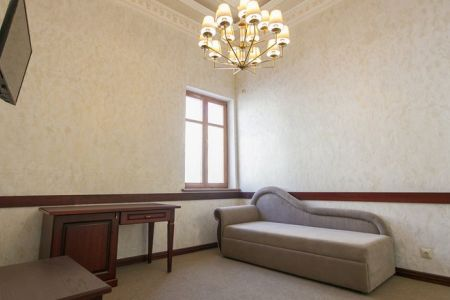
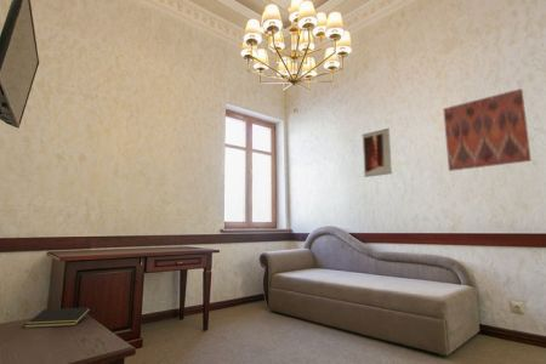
+ wall art [362,127,393,178]
+ wall art [443,87,533,172]
+ notepad [24,306,91,329]
